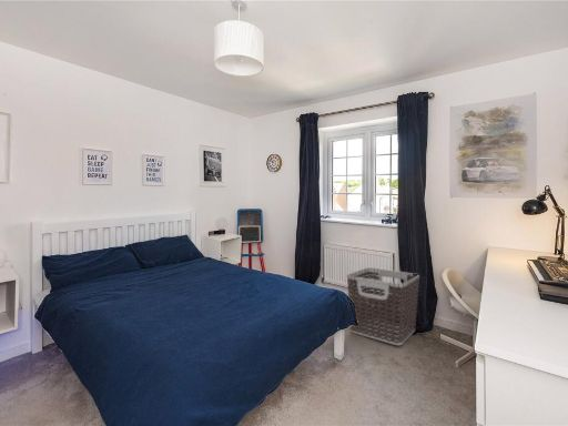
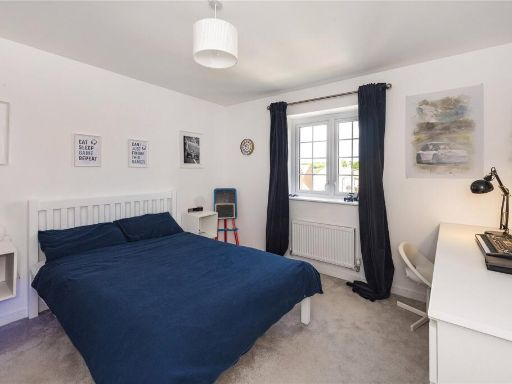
- clothes hamper [346,266,420,346]
